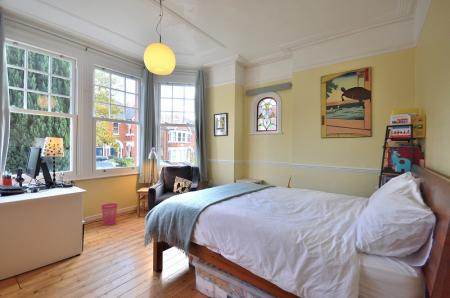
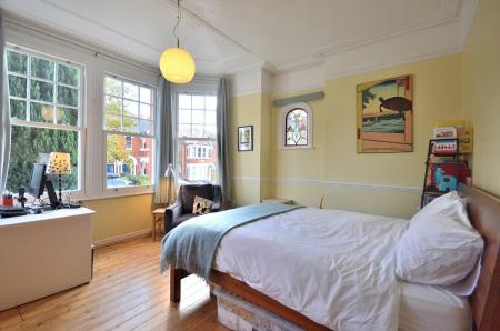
- waste basket [100,202,119,226]
